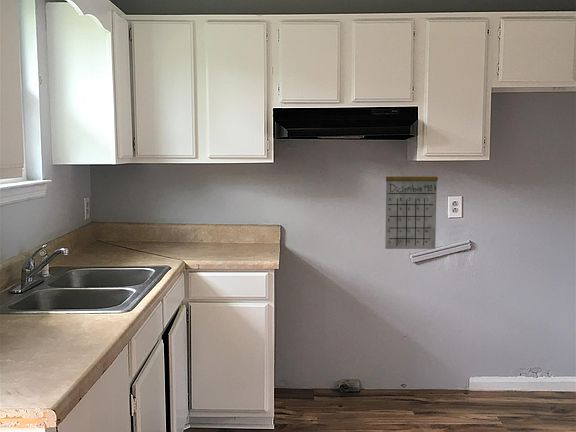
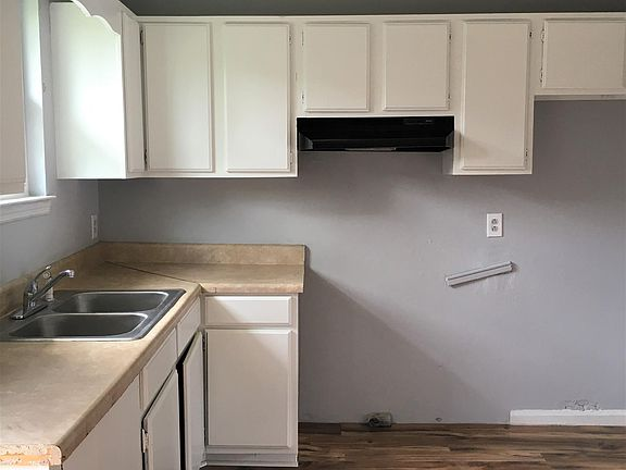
- calendar [384,158,439,250]
